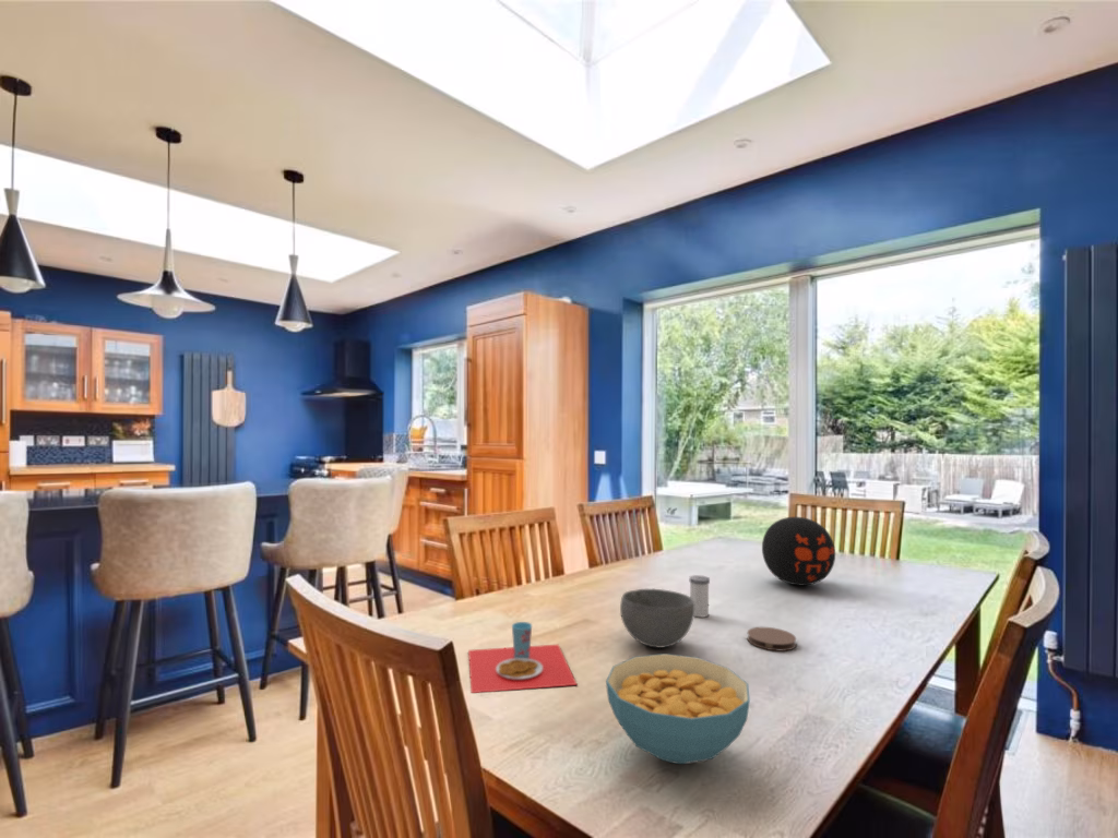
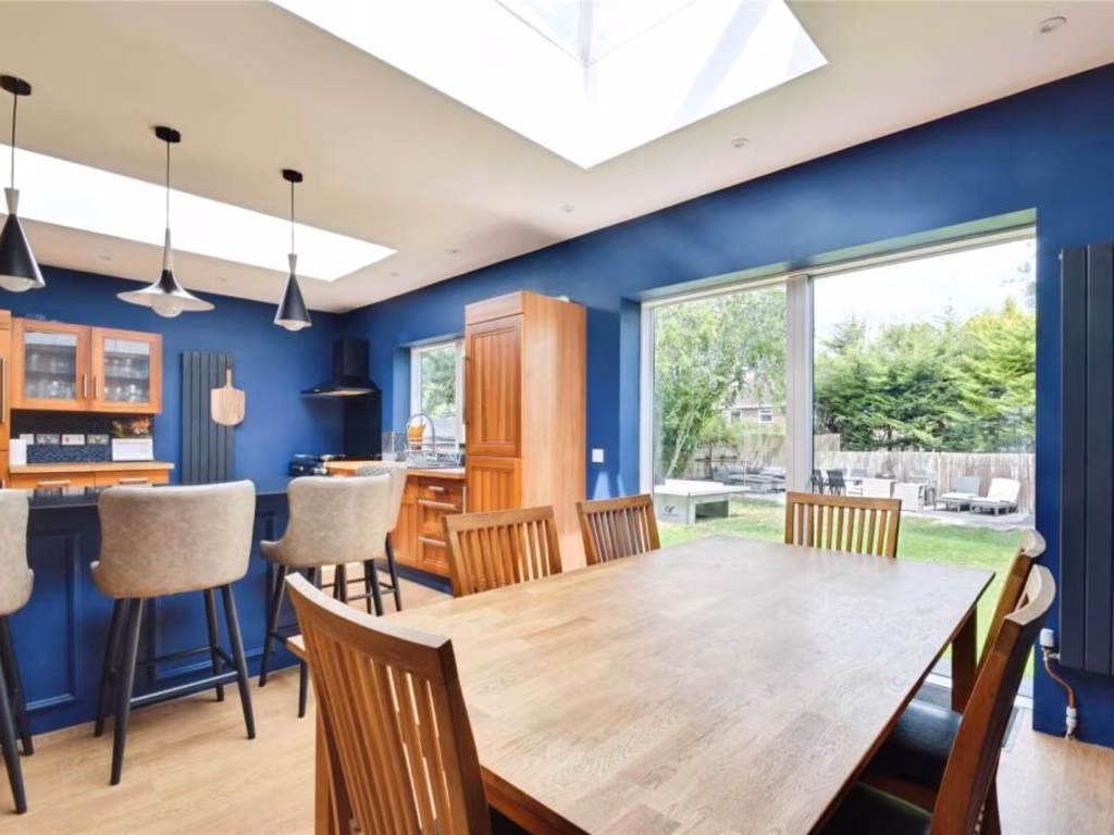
- salt shaker [689,574,711,619]
- bowl [619,587,694,649]
- placemat [467,621,579,694]
- decorative ball [761,516,836,587]
- coaster [746,626,797,651]
- cereal bowl [605,653,751,765]
